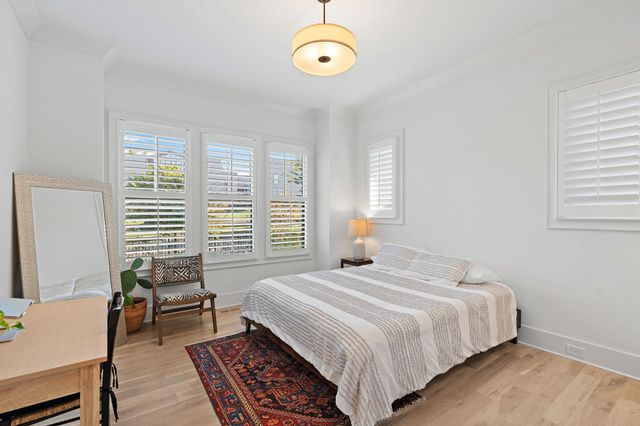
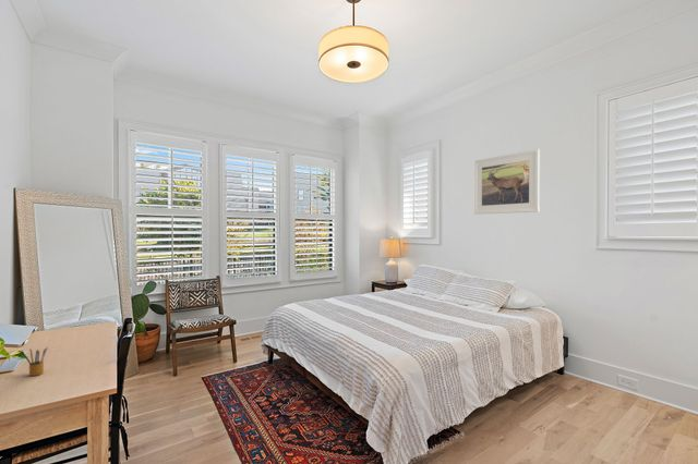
+ pencil box [21,346,49,377]
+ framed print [473,148,541,216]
